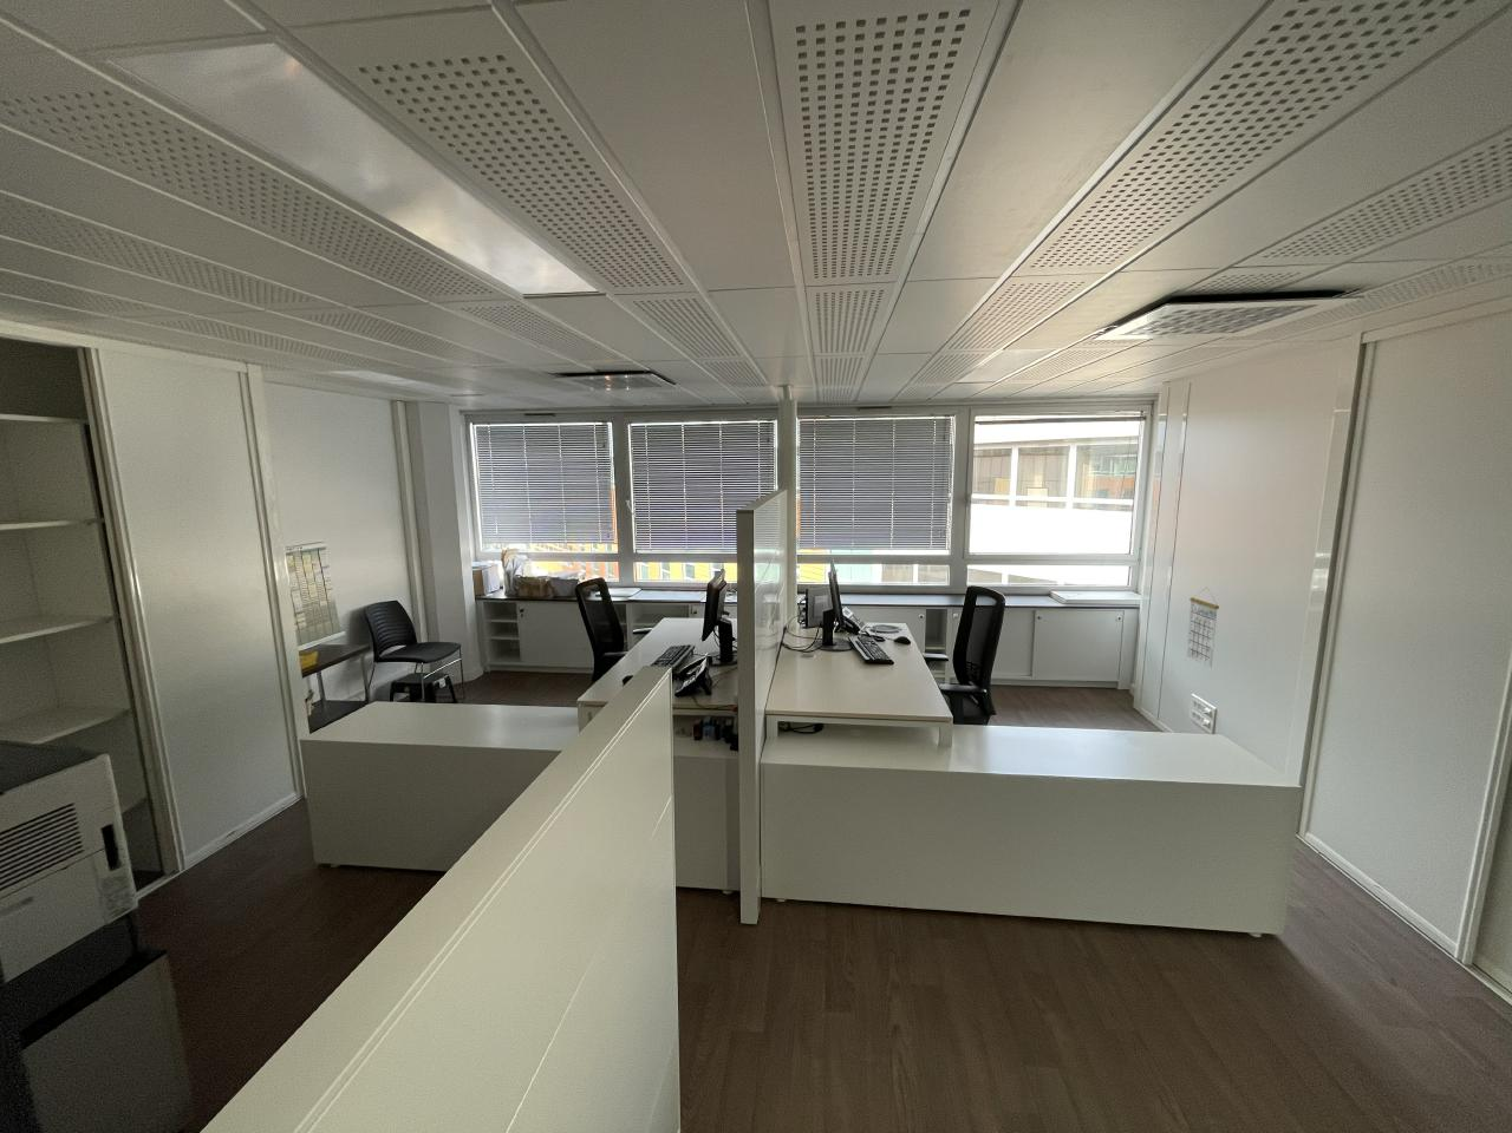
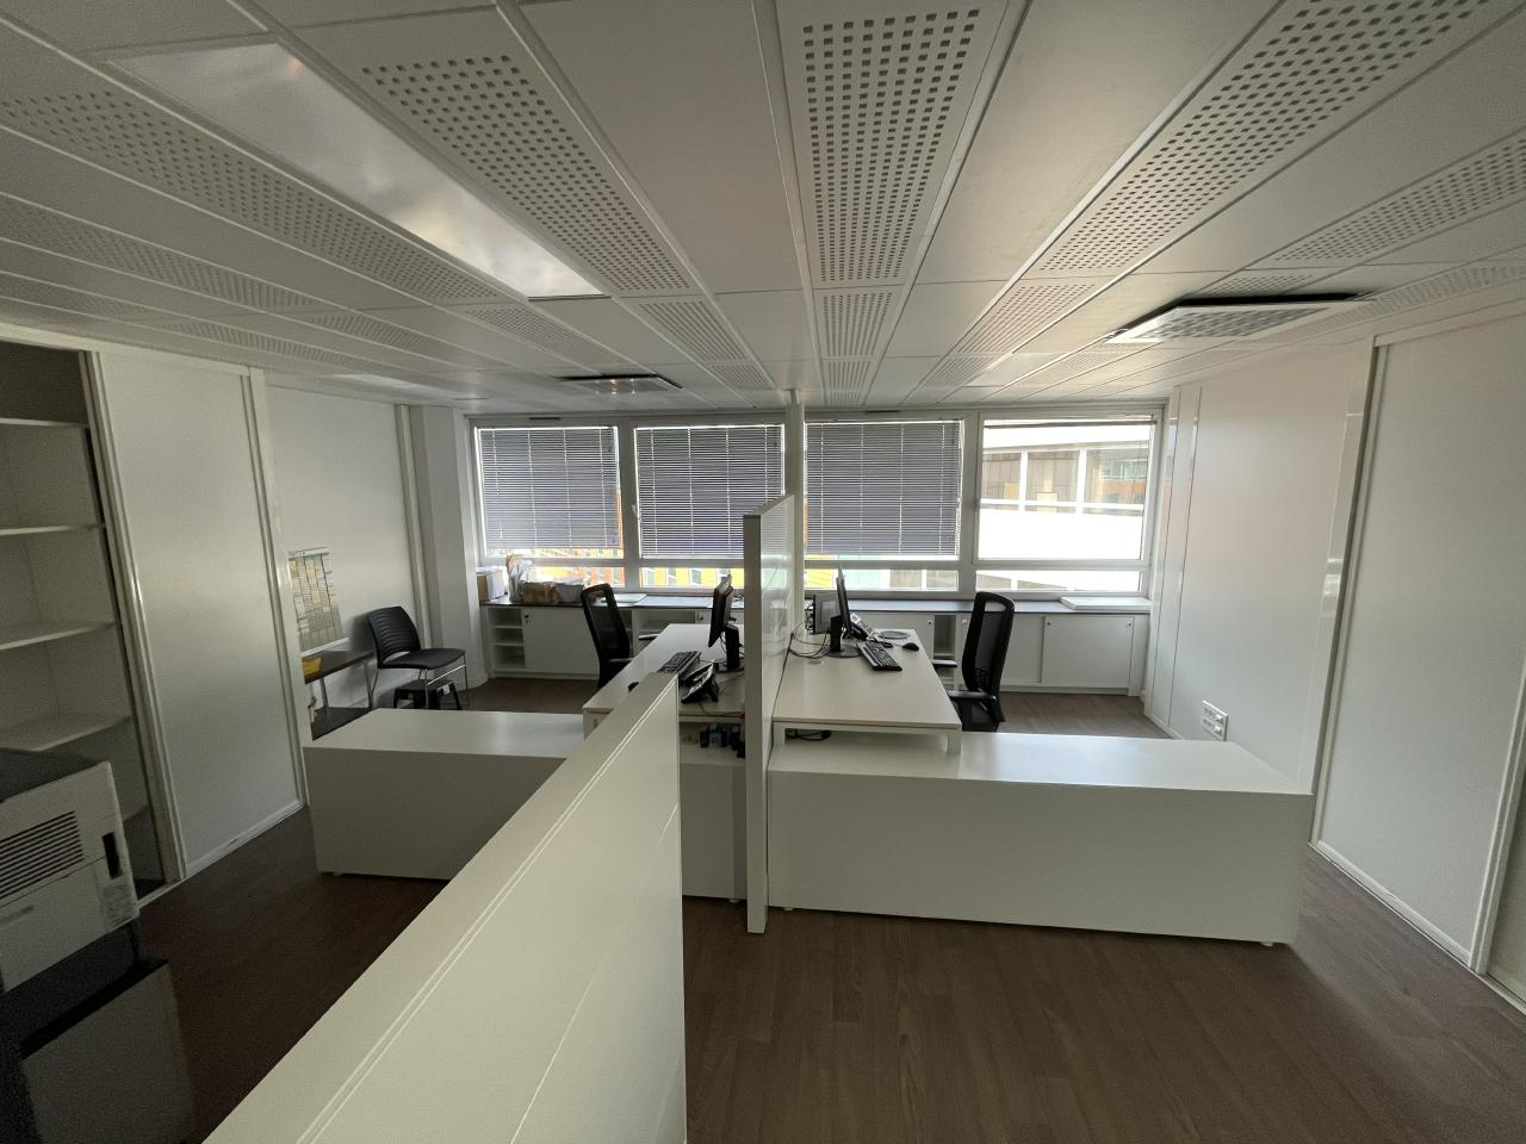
- calendar [1186,587,1220,669]
